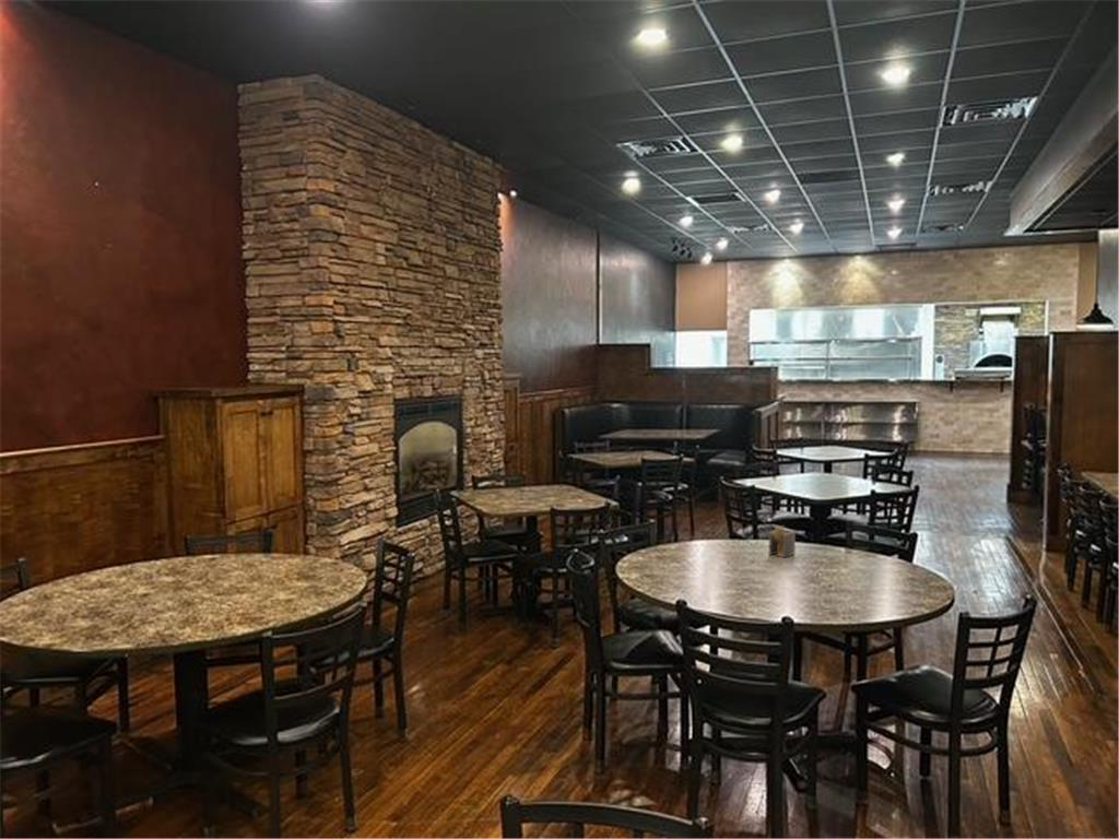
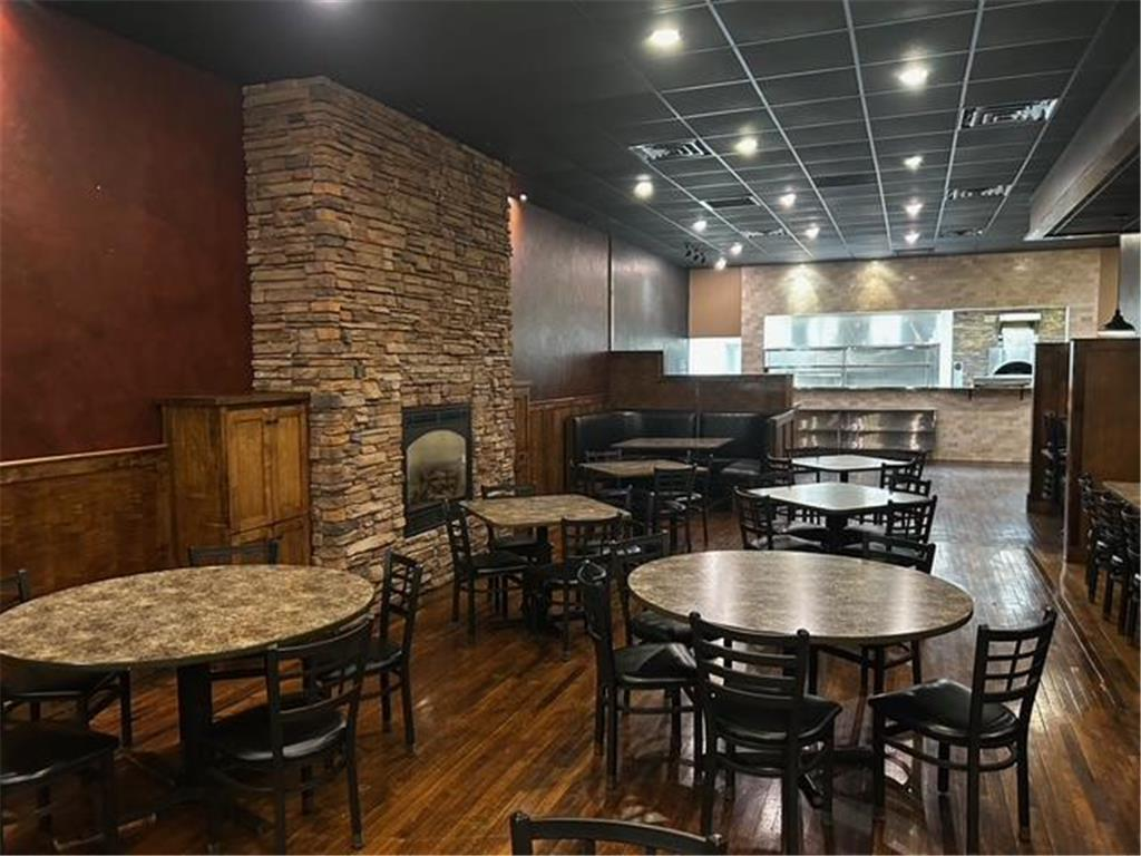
- napkin holder [767,524,797,558]
